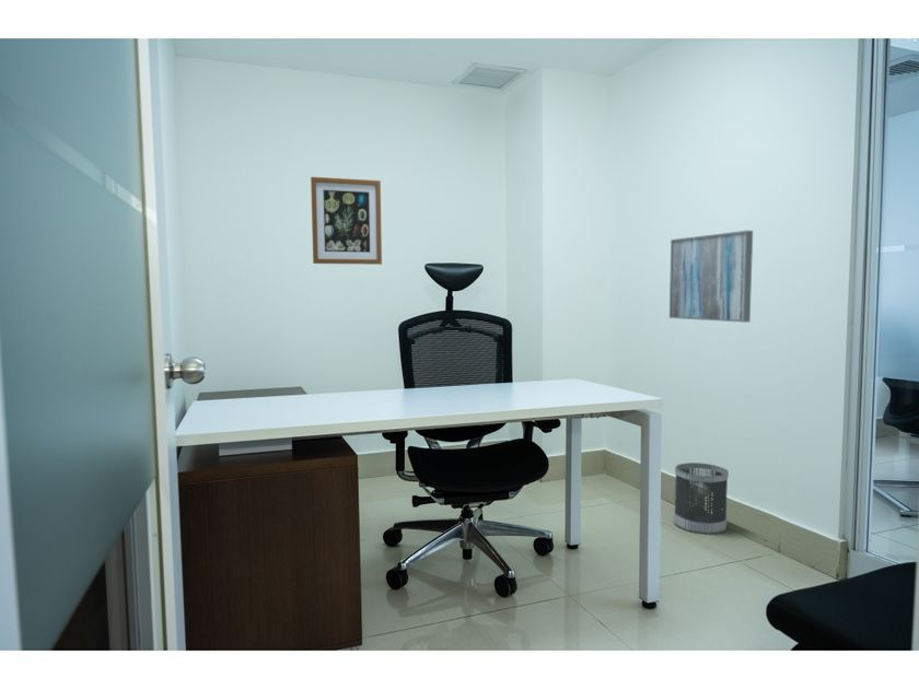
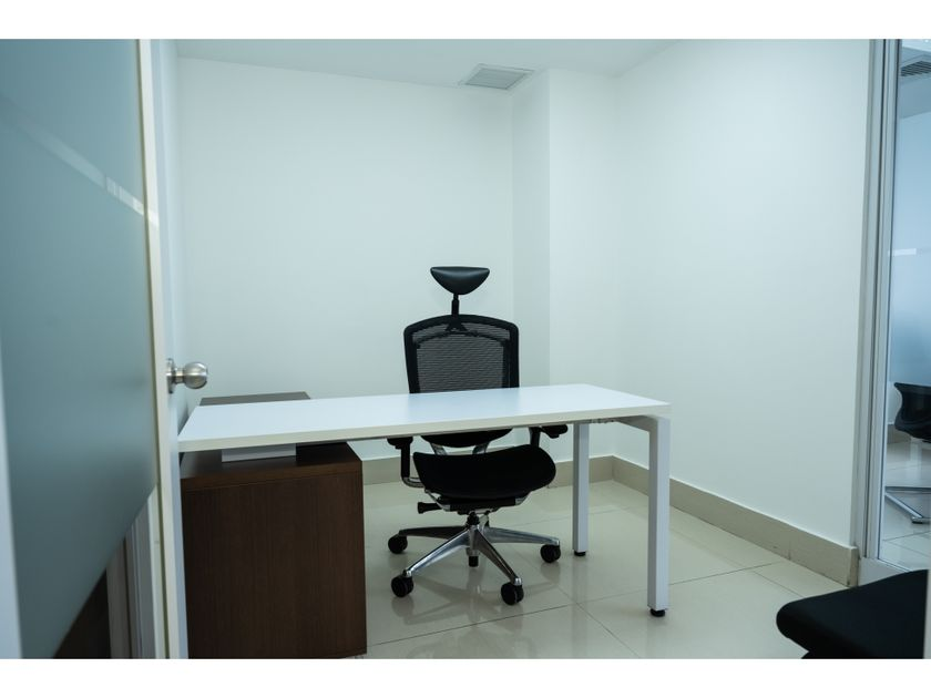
- wall art [310,176,383,266]
- wastebasket [673,462,730,536]
- wall art [668,230,754,324]
